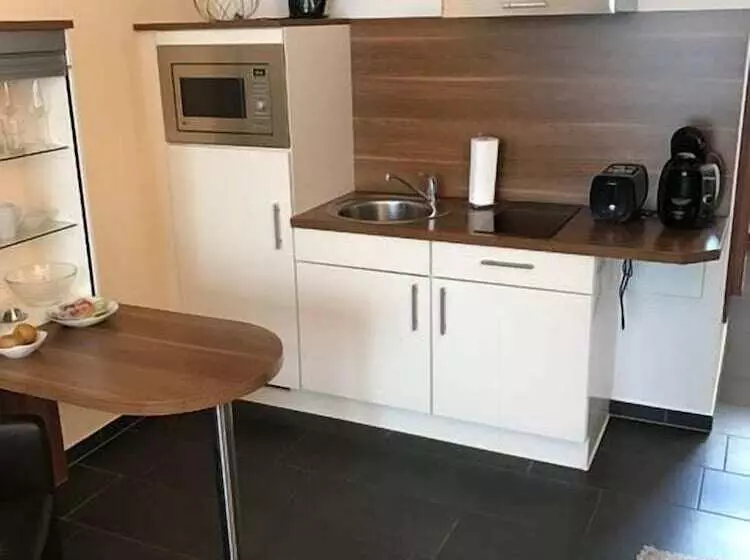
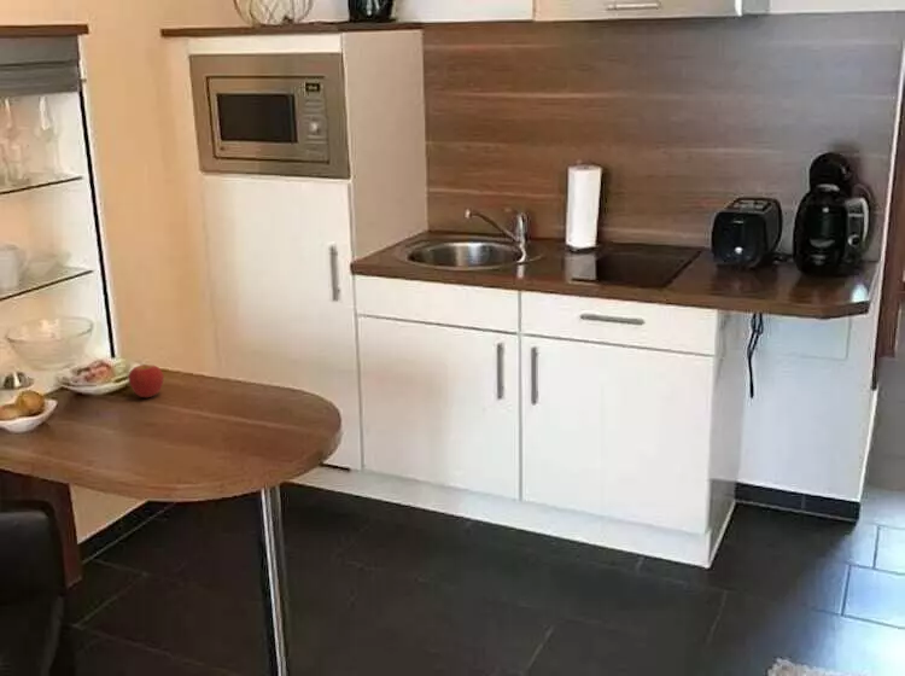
+ apple [127,363,165,398]
